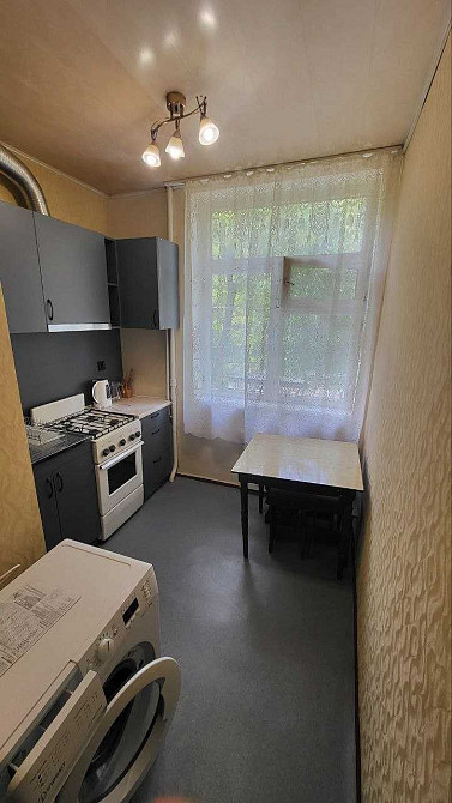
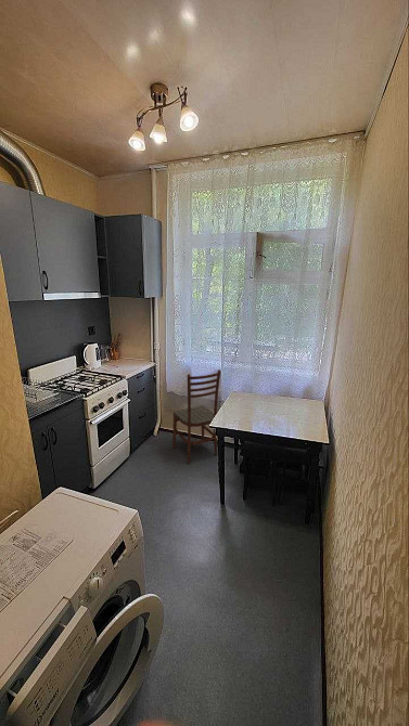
+ dining chair [171,368,221,464]
